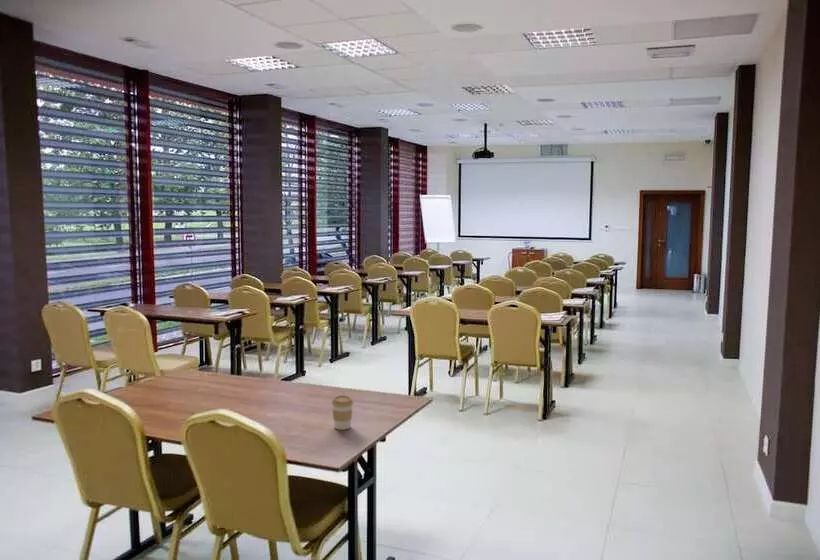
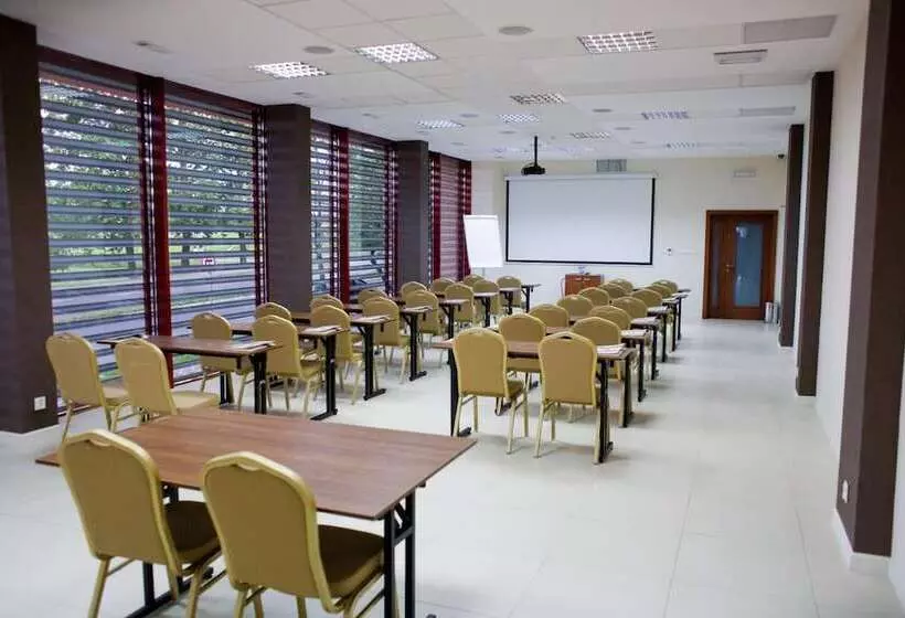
- coffee cup [330,394,354,431]
